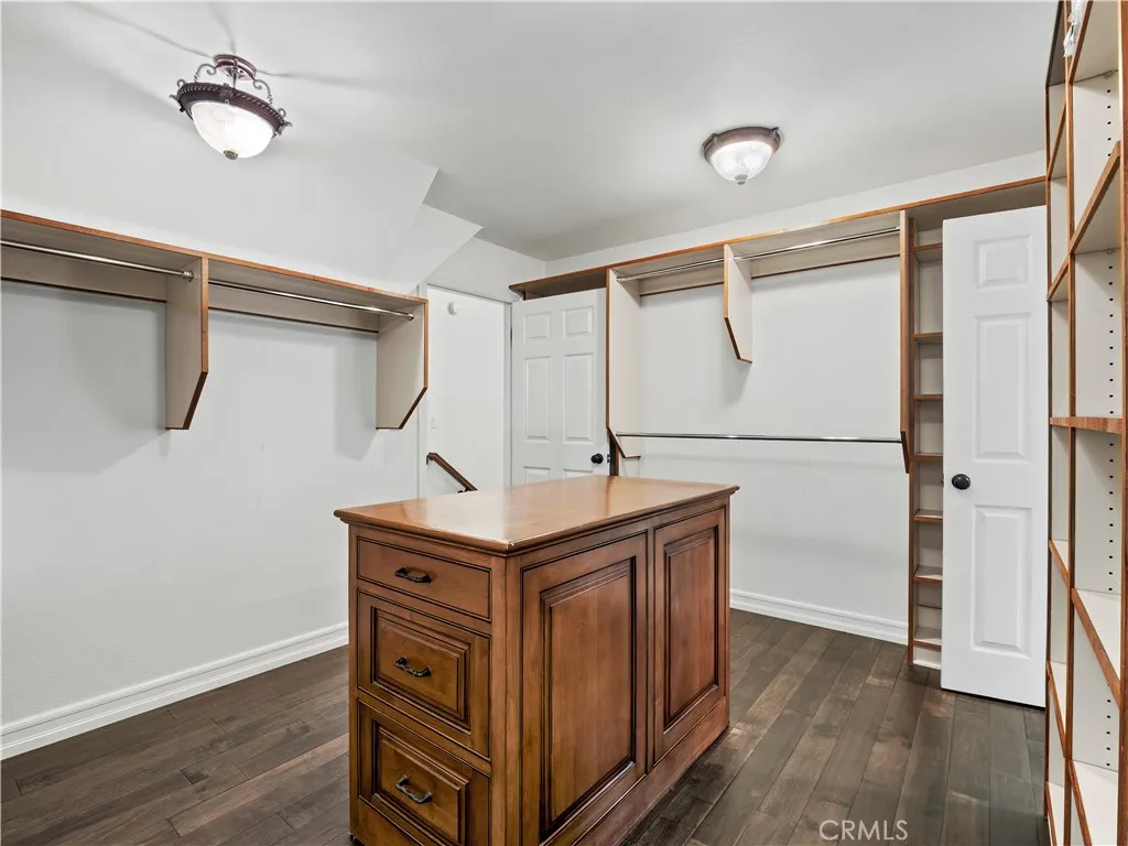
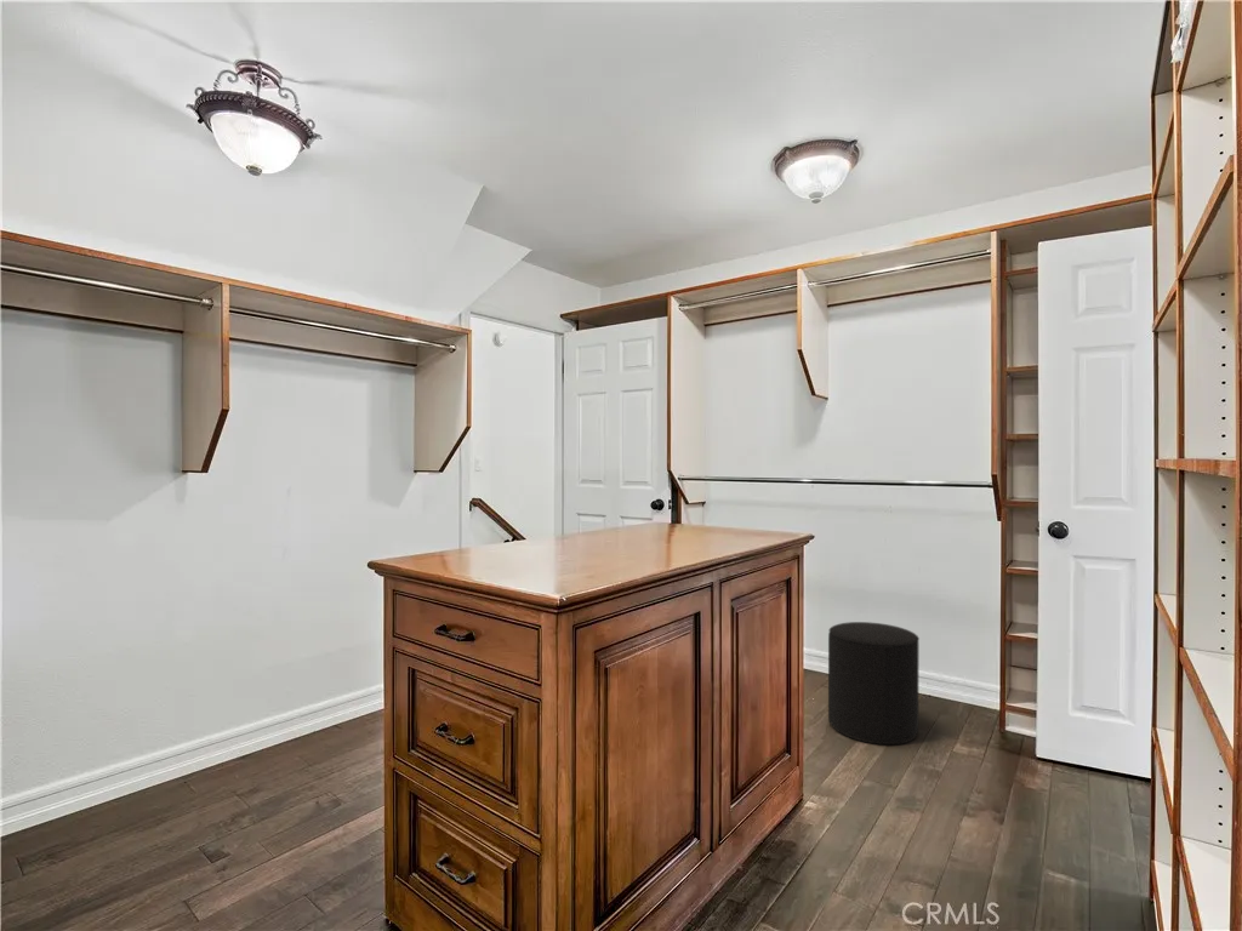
+ stool [827,621,921,746]
